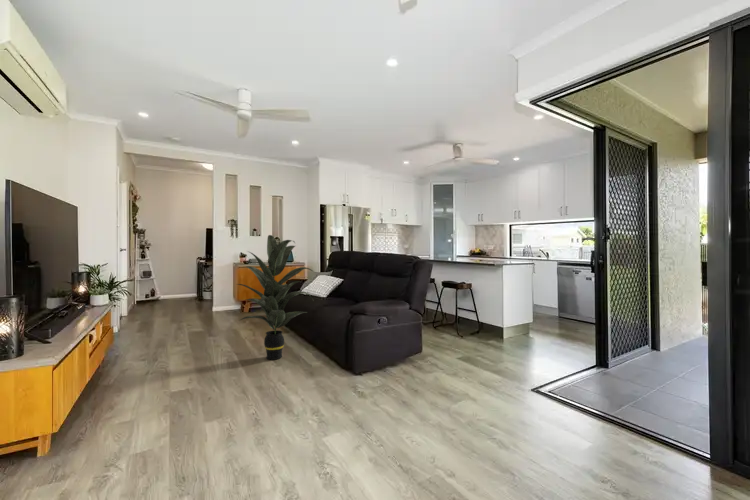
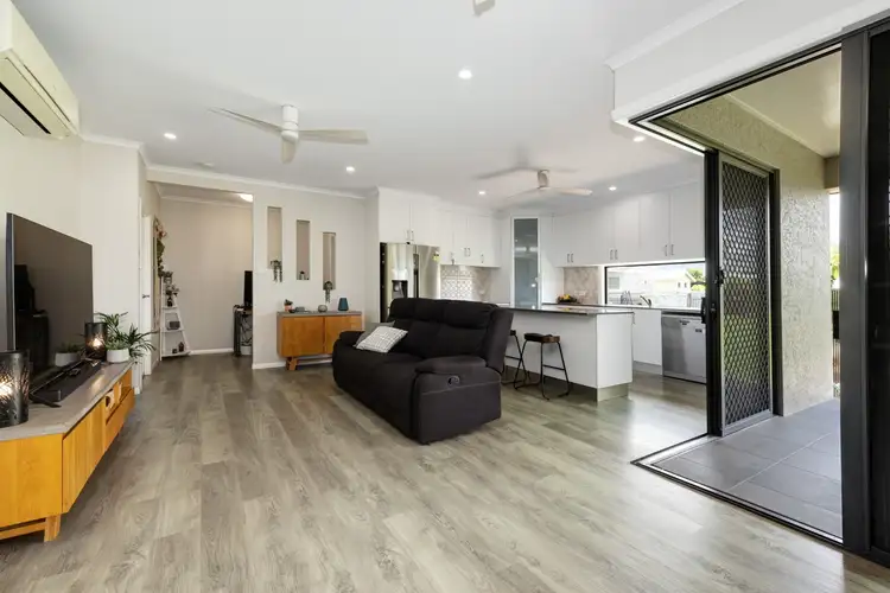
- indoor plant [236,234,317,361]
